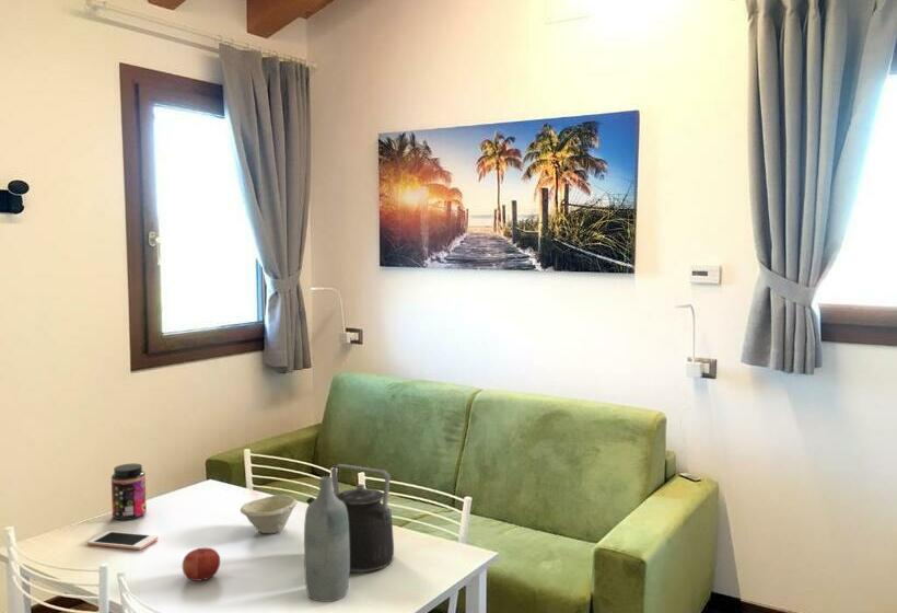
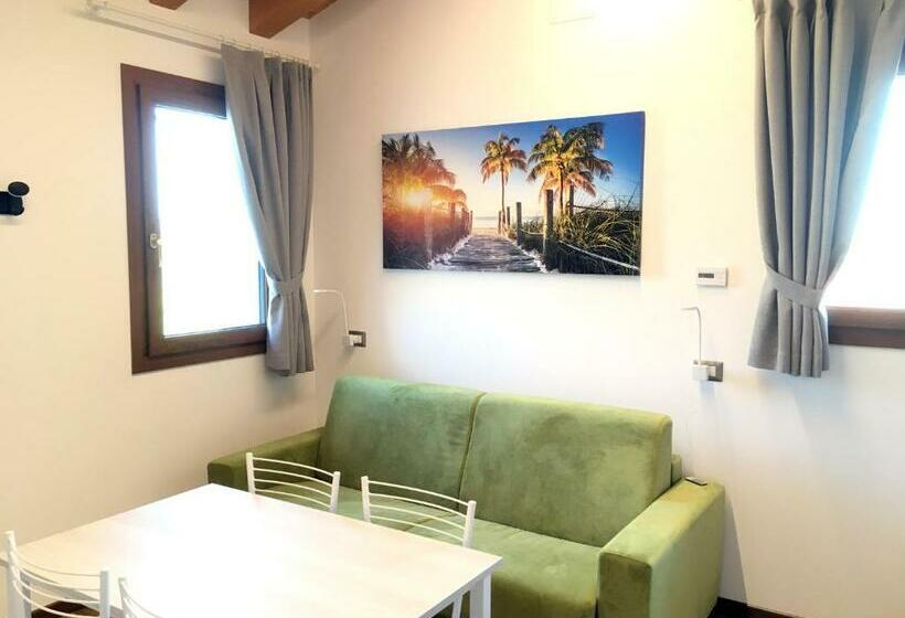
- cell phone [86,530,159,551]
- bowl [240,494,299,534]
- bottle [303,475,350,603]
- jar [110,463,148,521]
- kettle [305,463,395,574]
- fruit [182,547,221,582]
